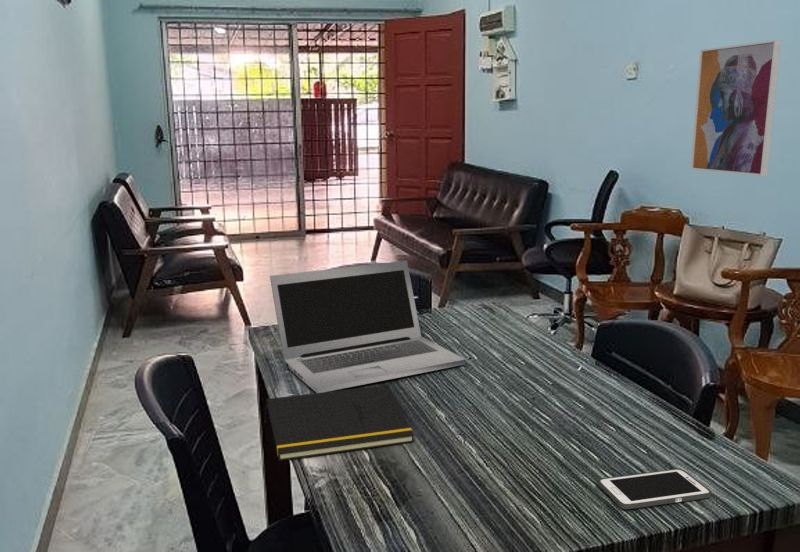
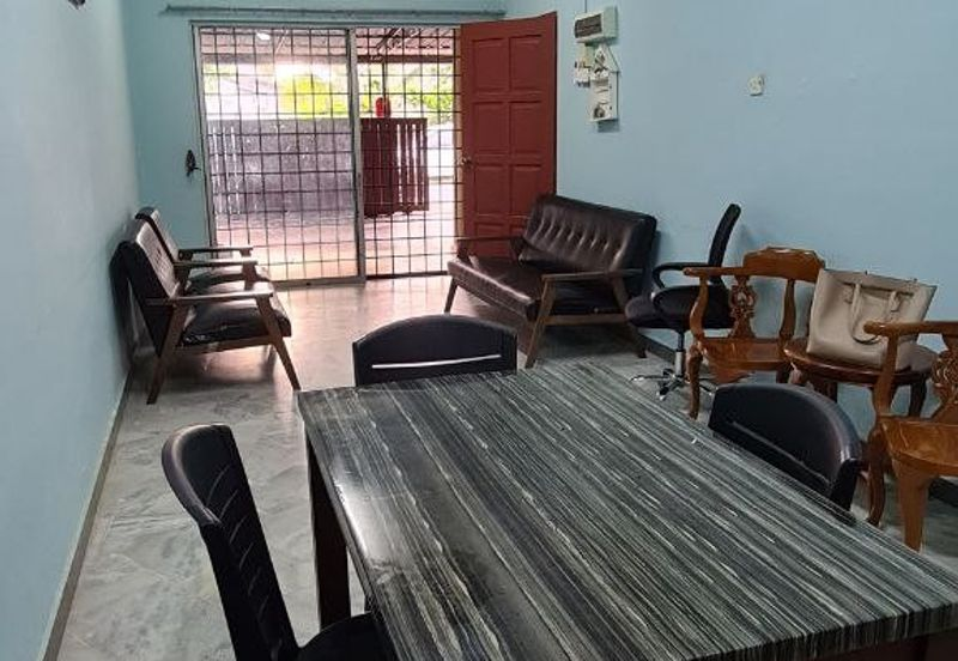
- laptop [269,259,467,393]
- notepad [263,384,415,462]
- cell phone [597,468,712,510]
- wall art [690,39,782,177]
